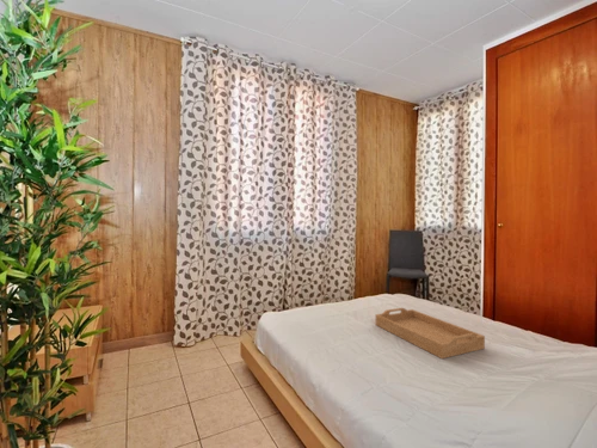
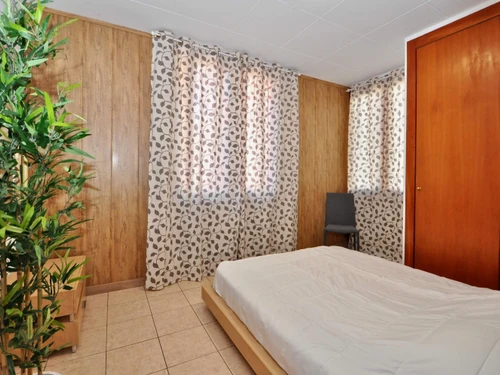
- serving tray [375,307,486,360]
